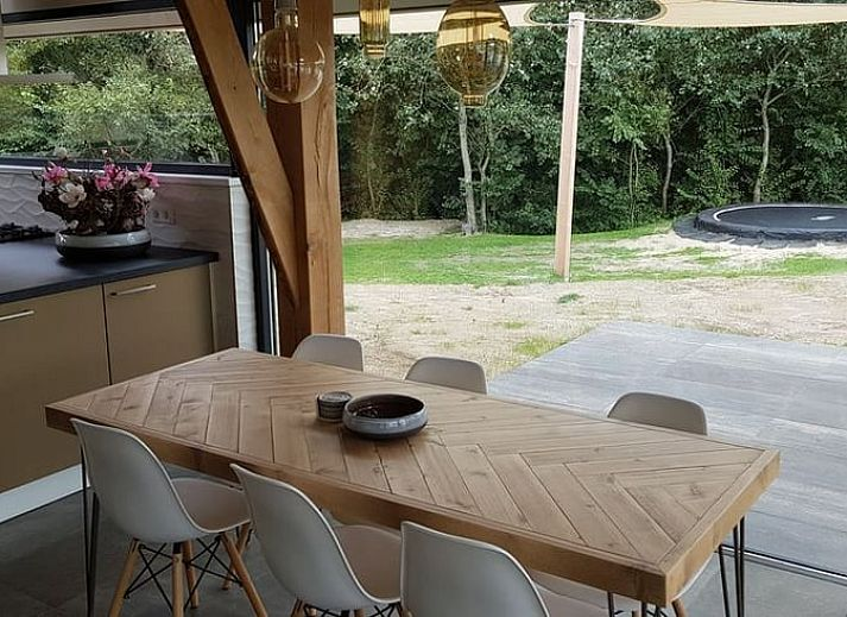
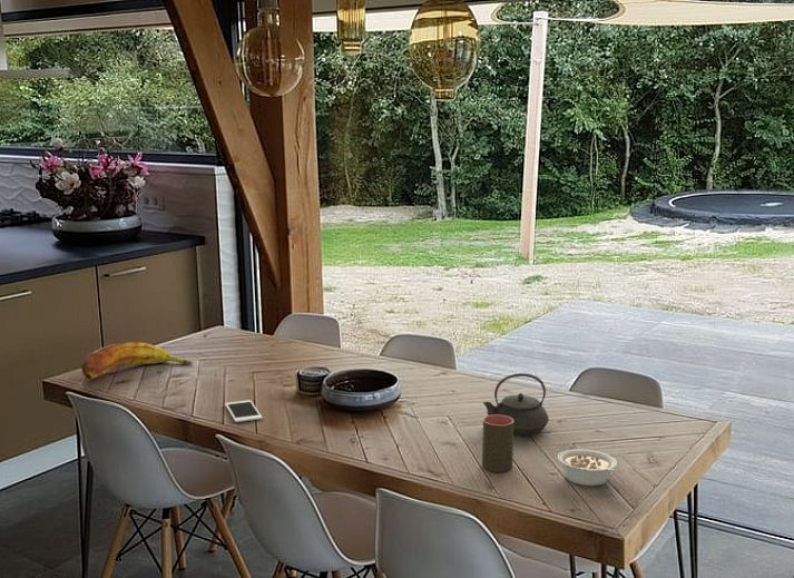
+ cup [481,414,514,473]
+ legume [557,448,618,487]
+ teapot [482,372,550,438]
+ cell phone [224,399,263,423]
+ banana [80,341,194,380]
